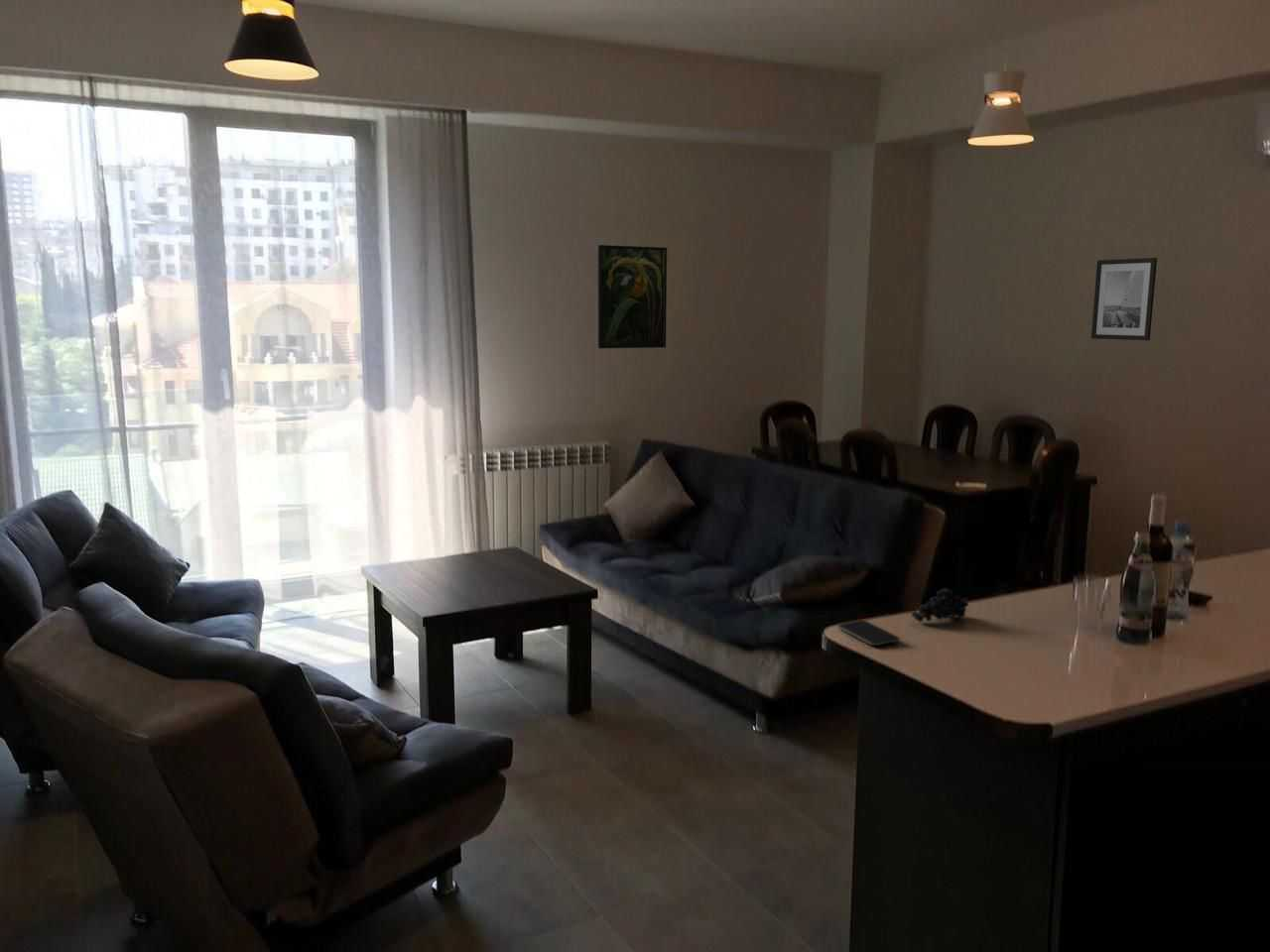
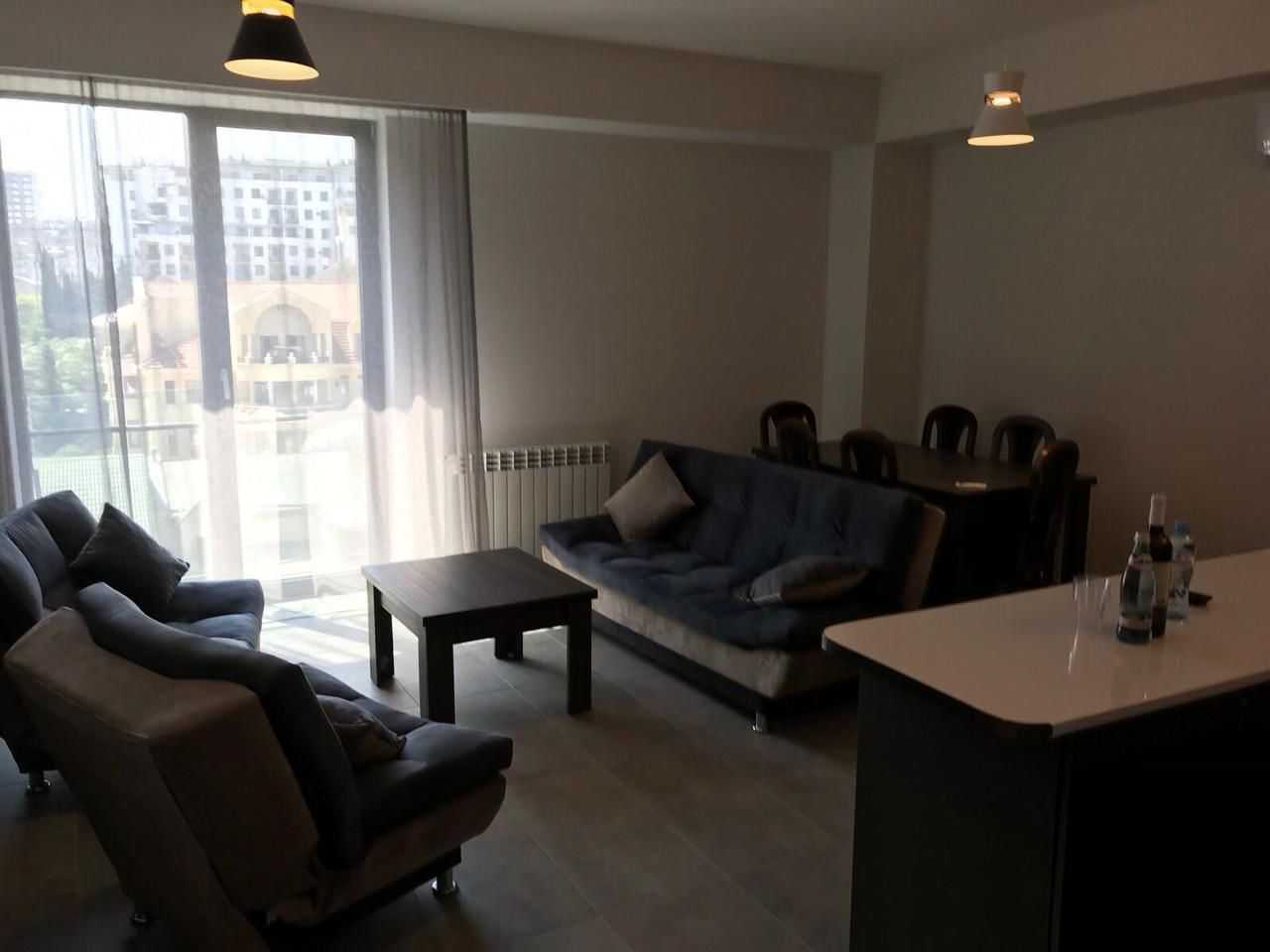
- smartphone [836,619,901,647]
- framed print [597,244,668,349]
- fruit [911,587,969,623]
- wall art [1090,257,1158,341]
